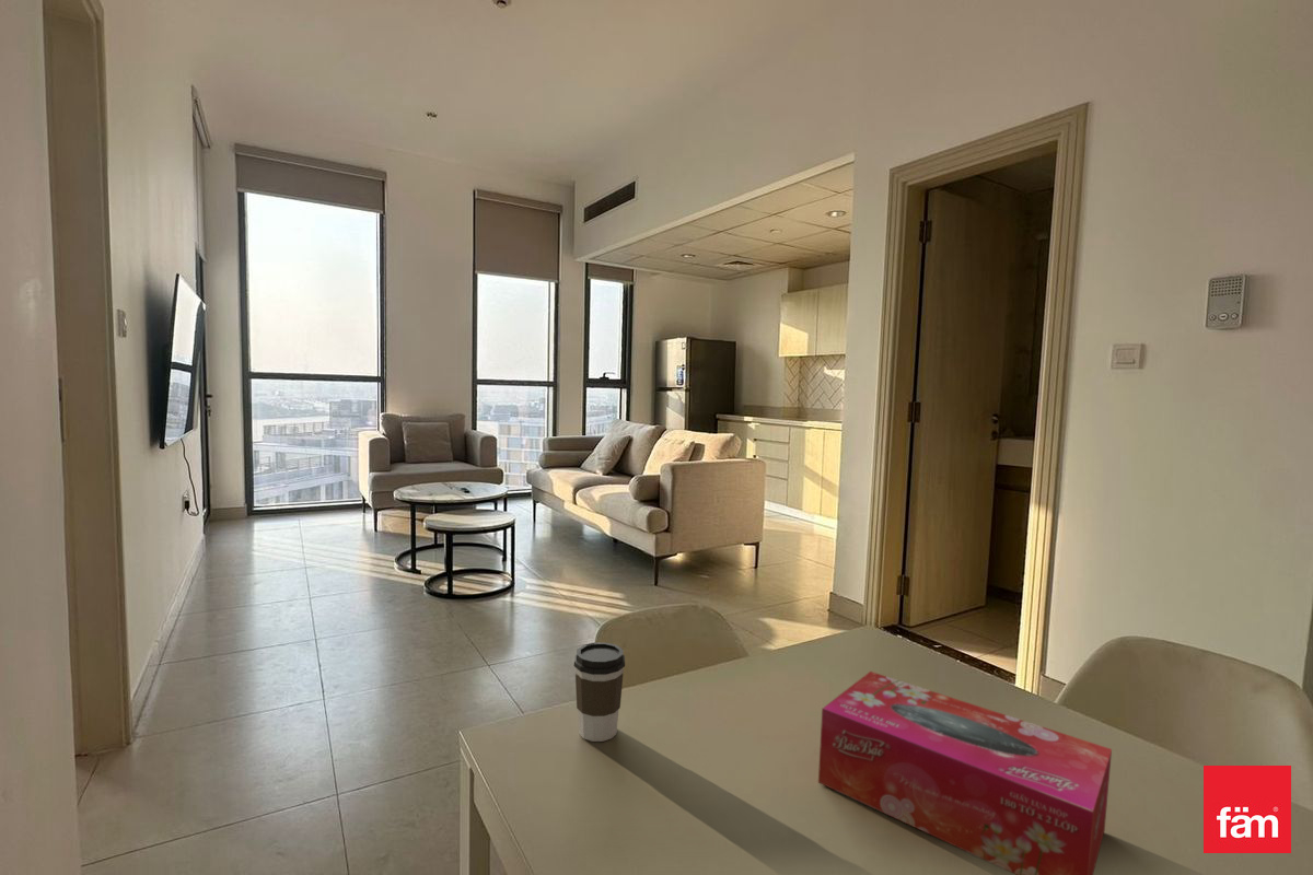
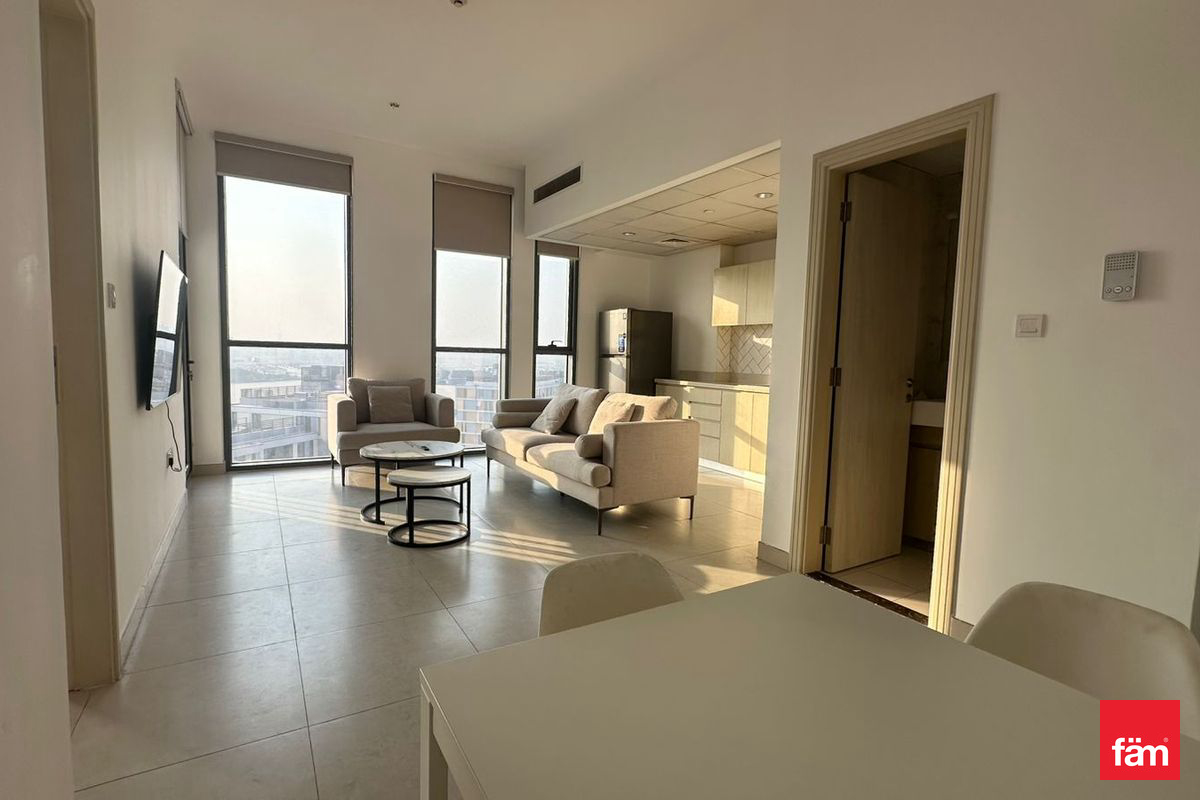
- tissue box [817,670,1113,875]
- coffee cup [573,642,626,743]
